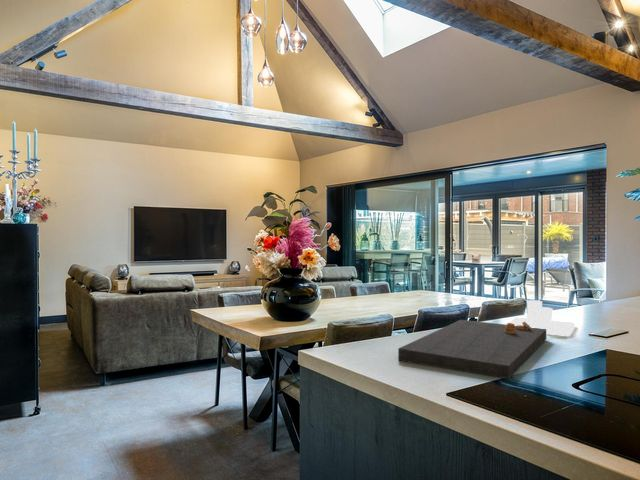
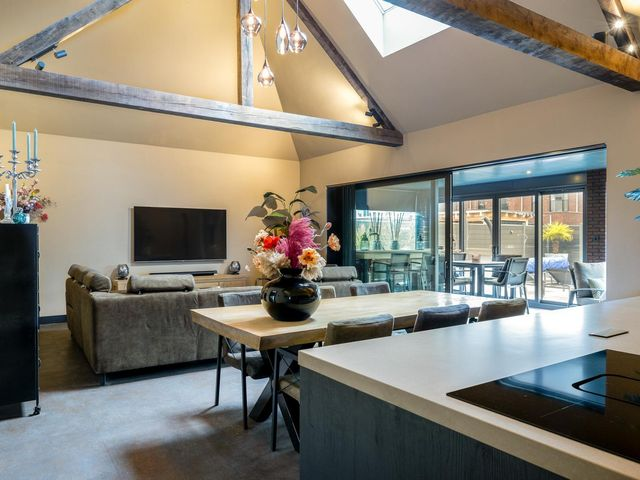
- salt and pepper shaker set [508,299,576,337]
- cutting board [397,319,547,380]
